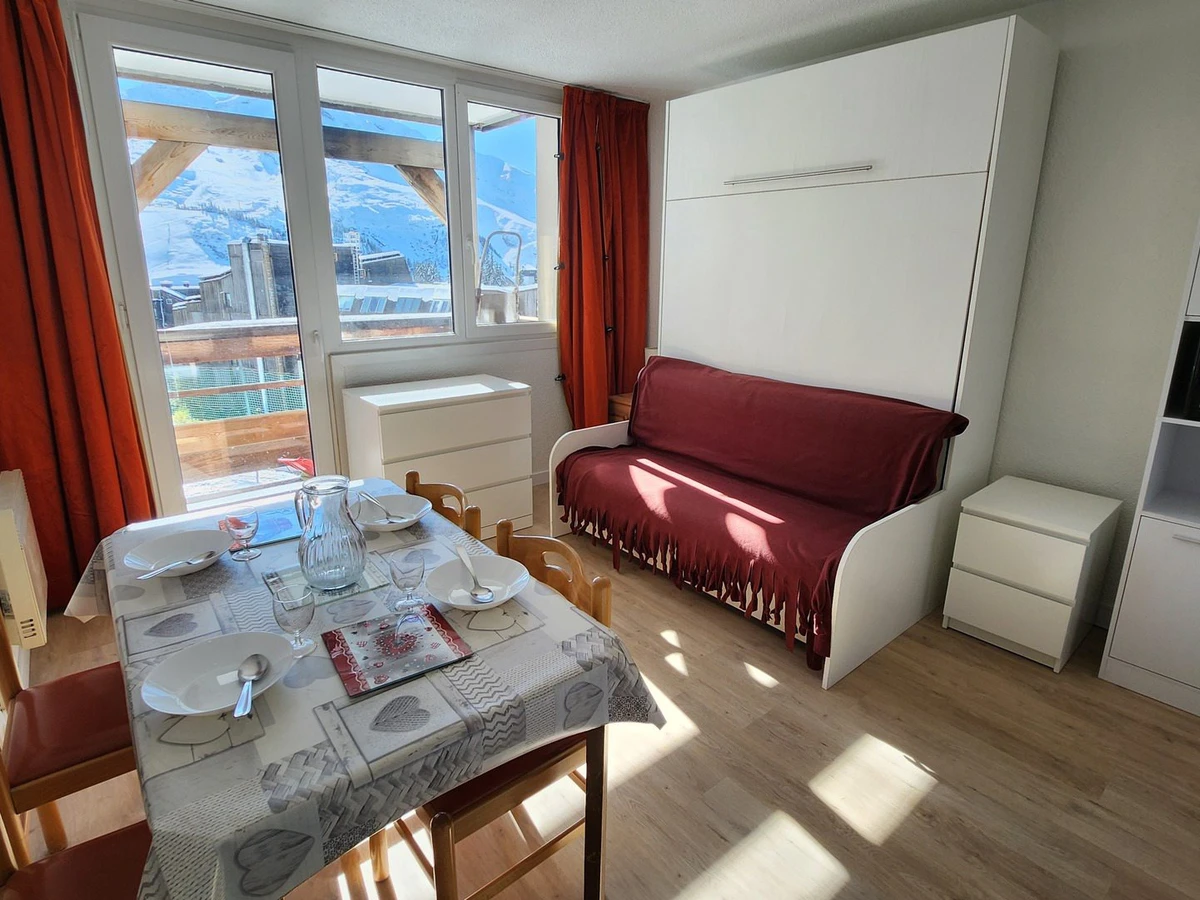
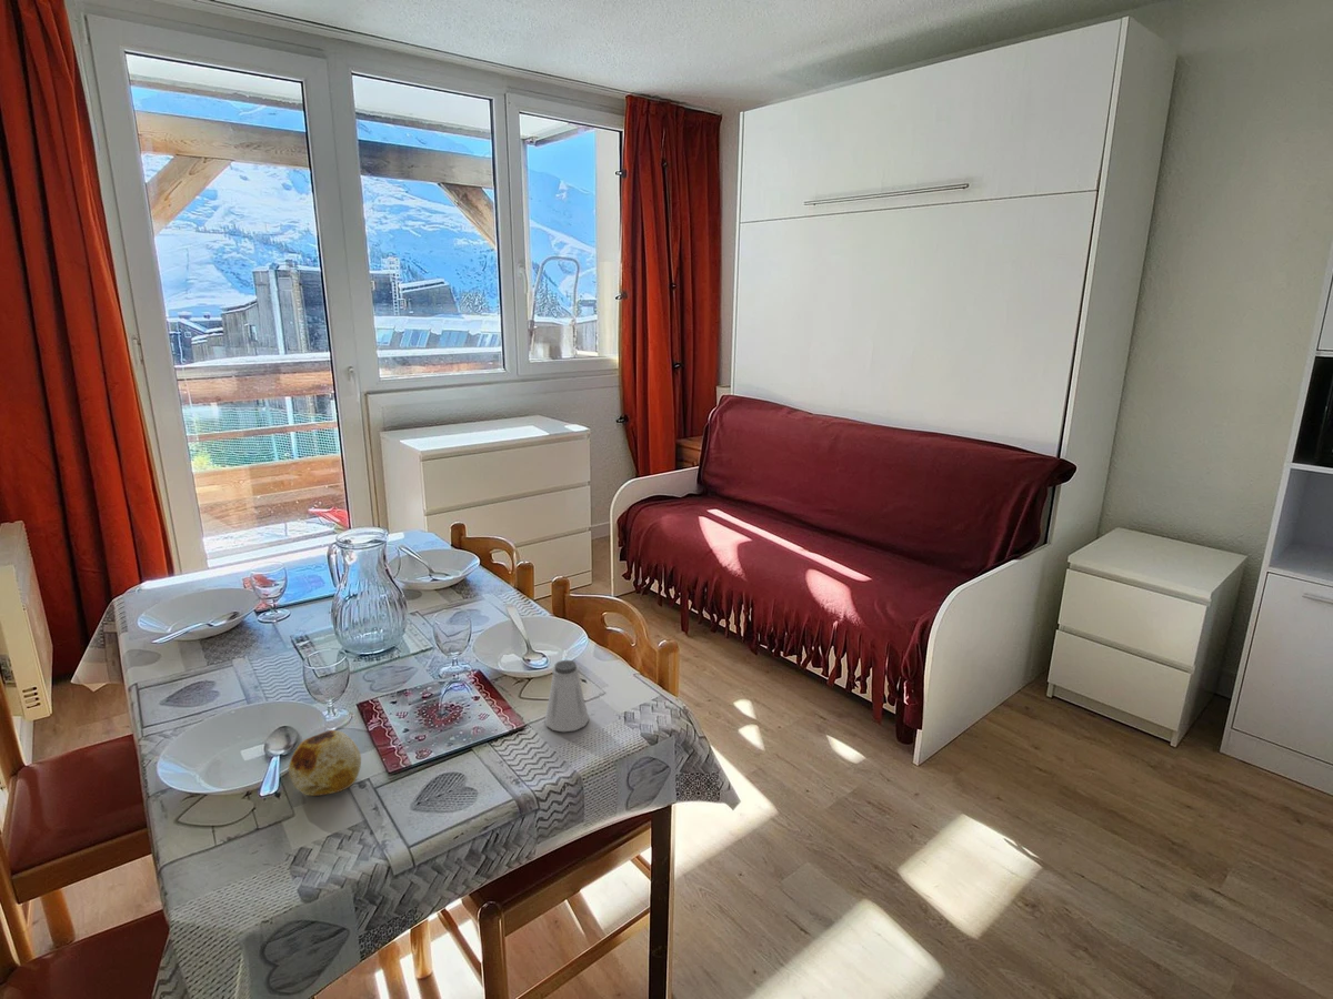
+ bread roll [287,729,362,797]
+ saltshaker [544,659,590,733]
